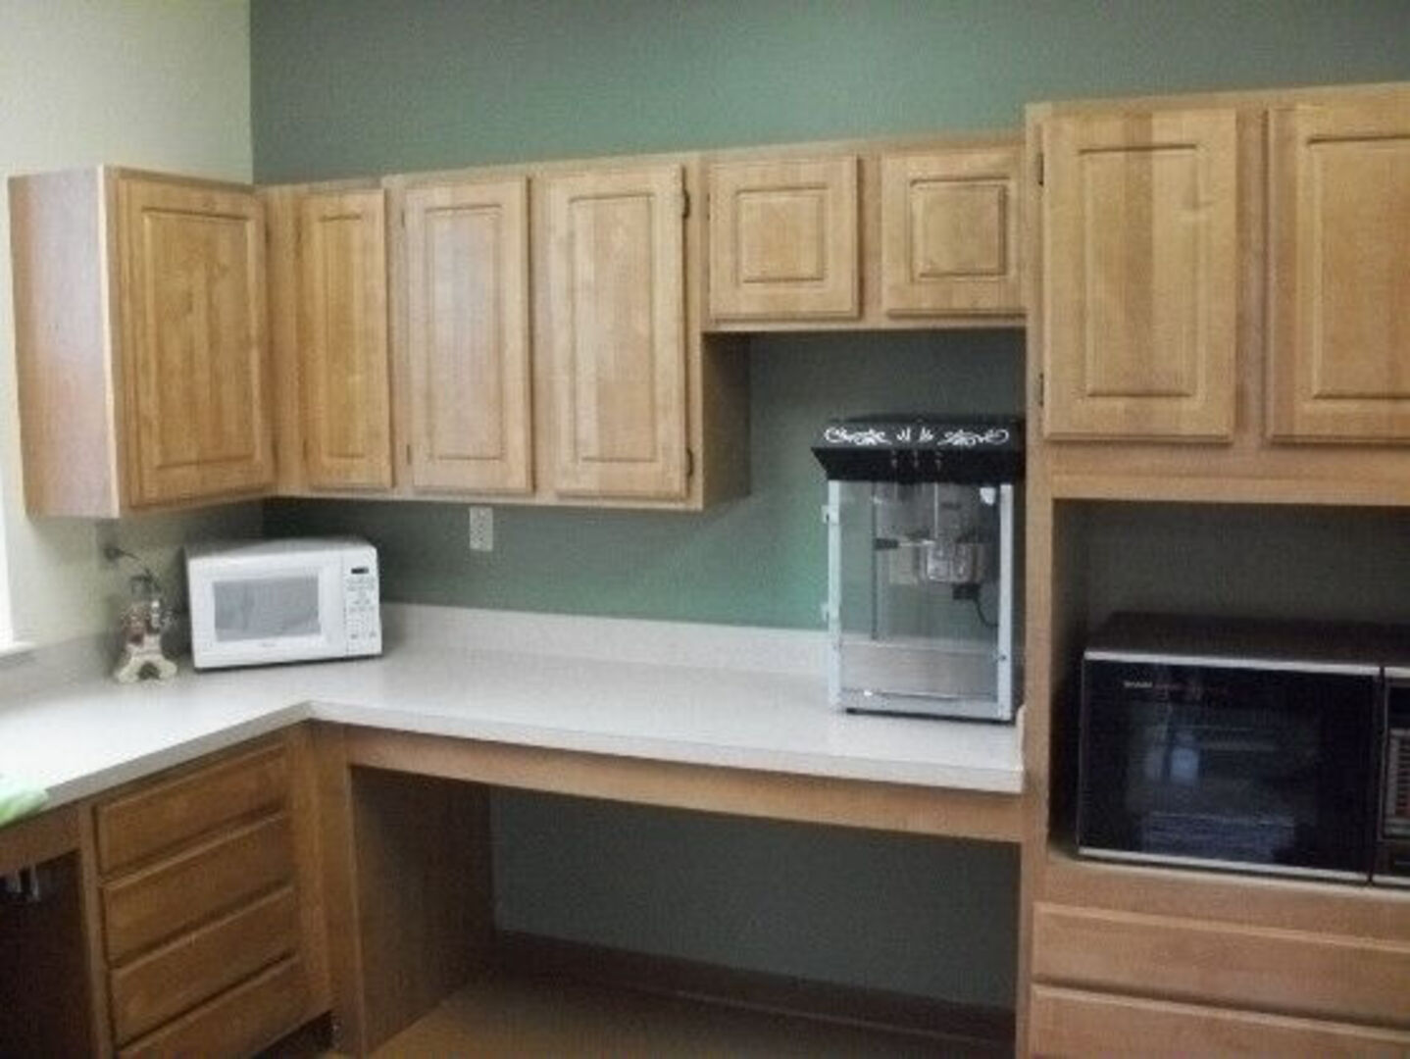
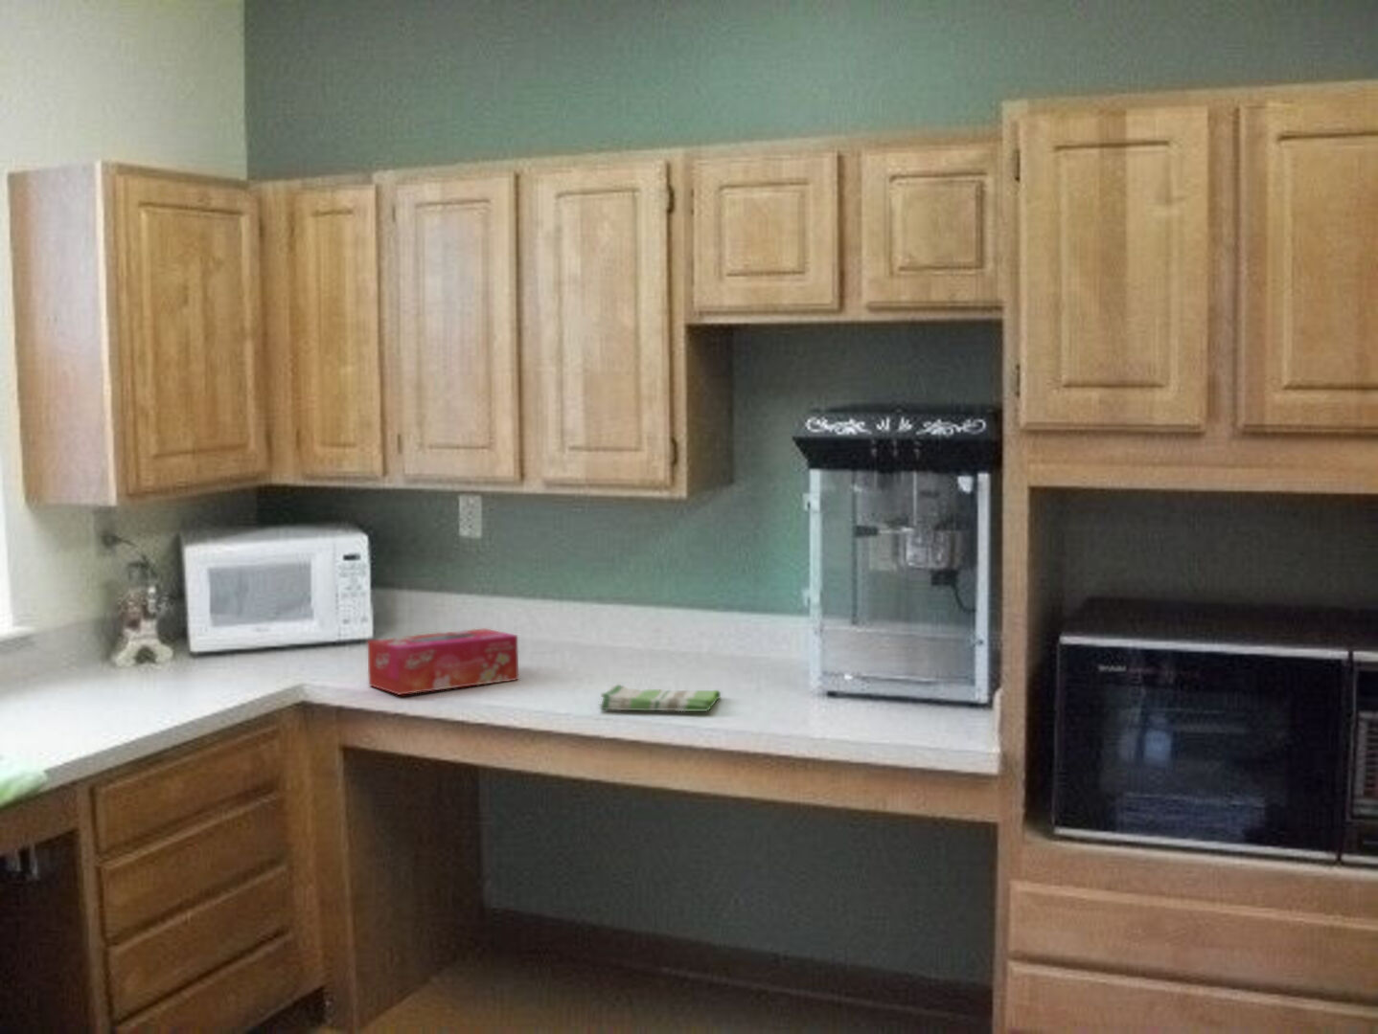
+ tissue box [367,627,519,696]
+ dish towel [599,683,722,713]
